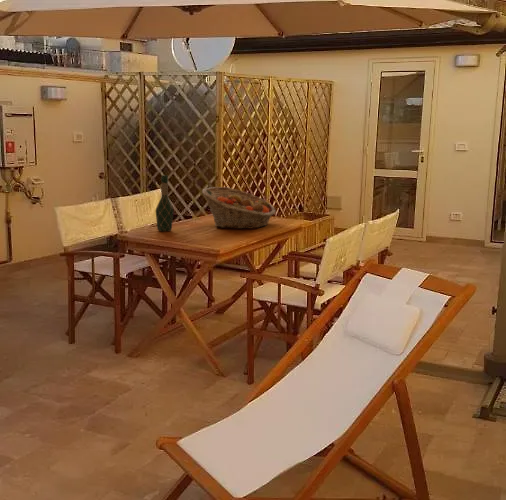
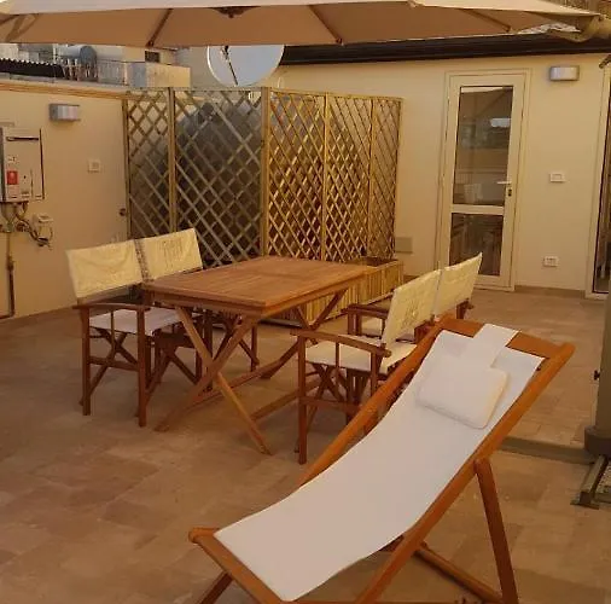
- fruit basket [201,186,277,230]
- wine bottle [155,174,174,232]
